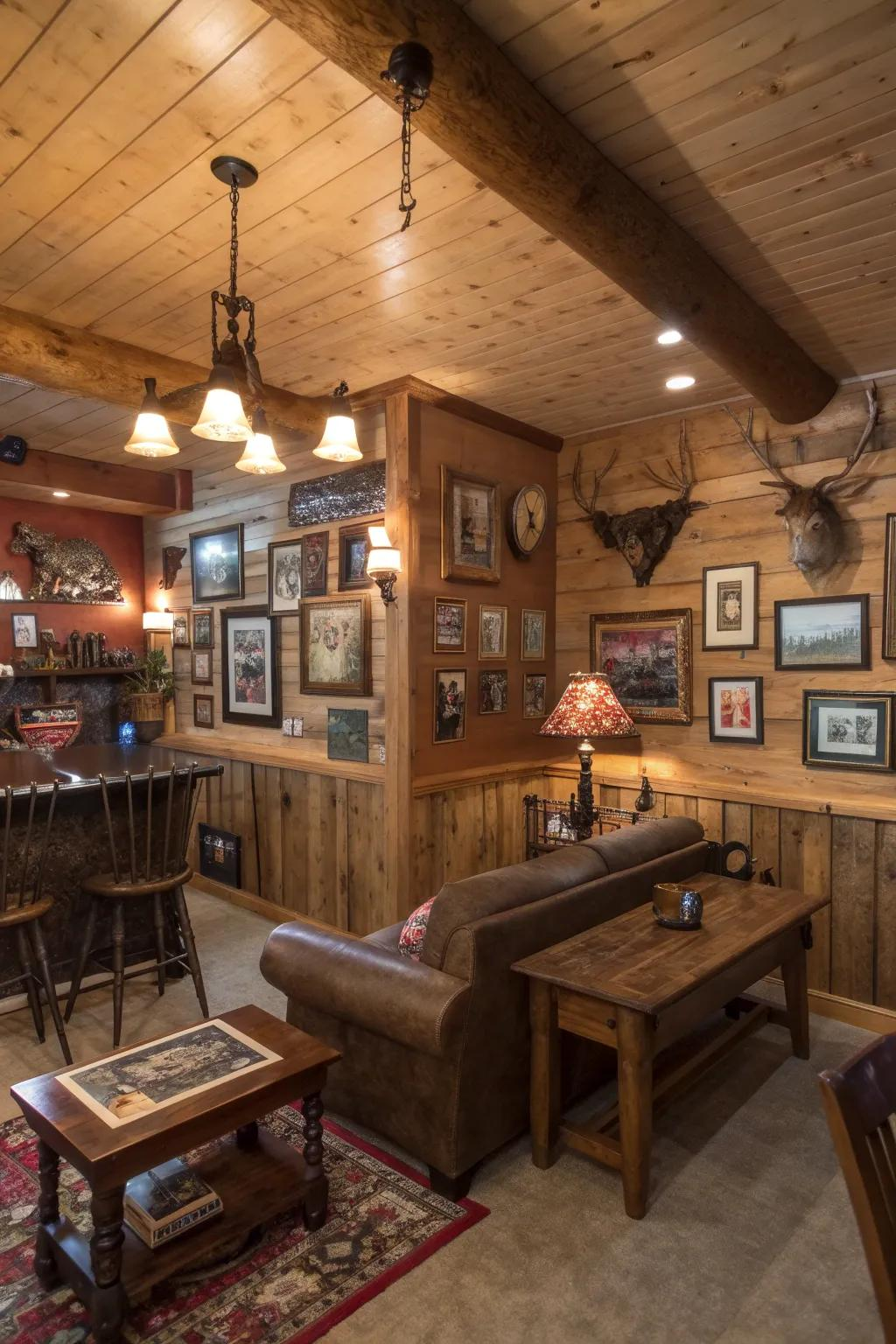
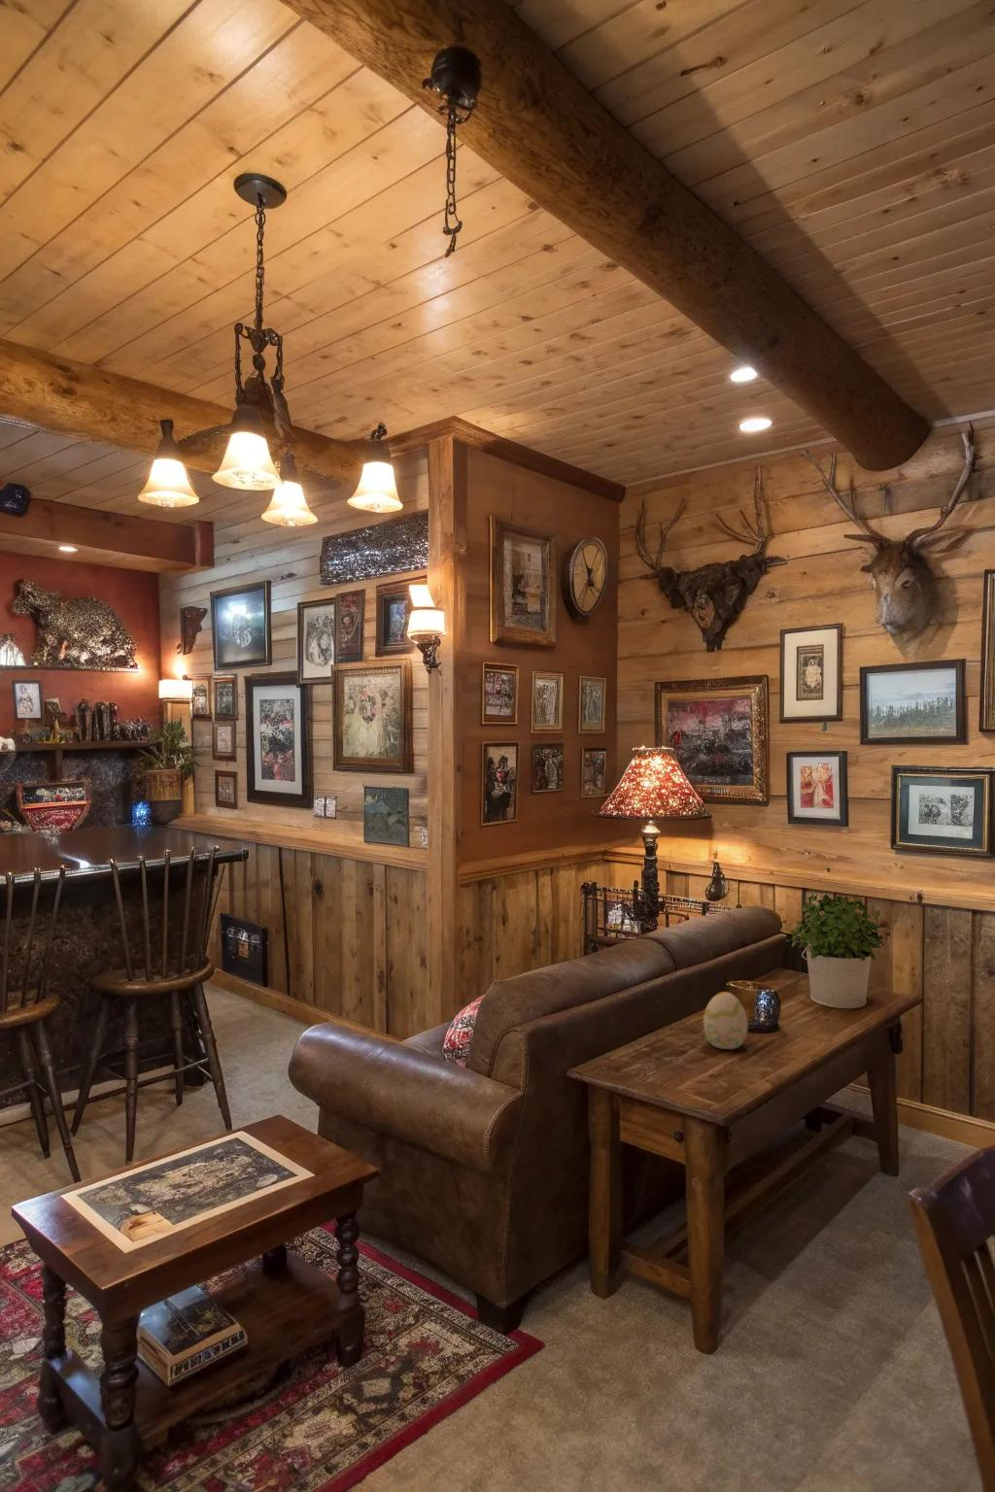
+ potted plant [790,891,884,1009]
+ decorative egg [703,991,750,1050]
